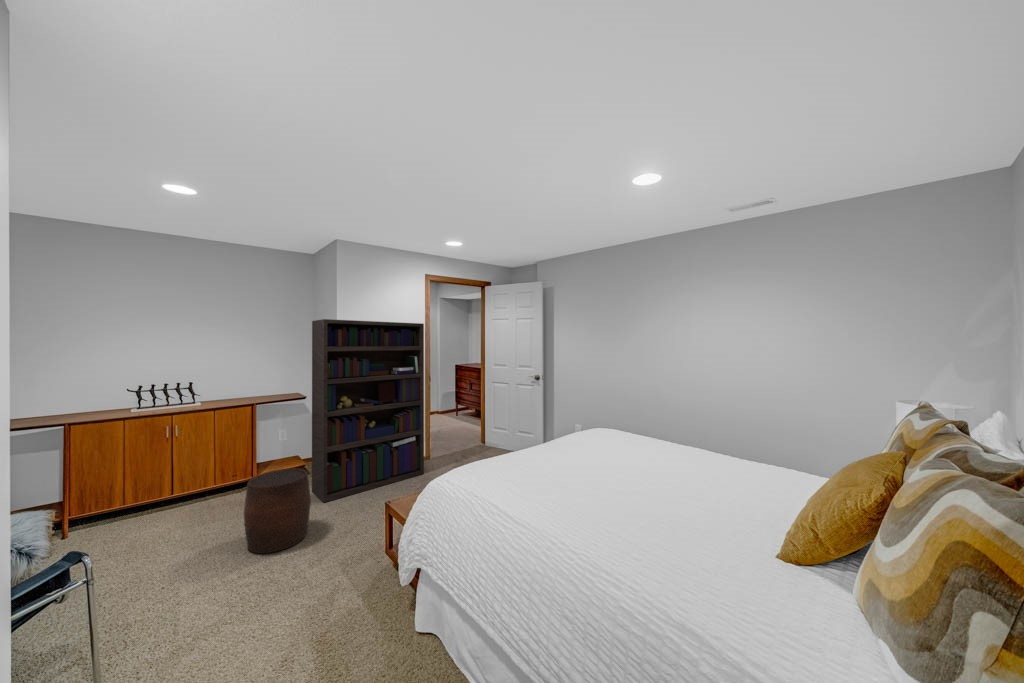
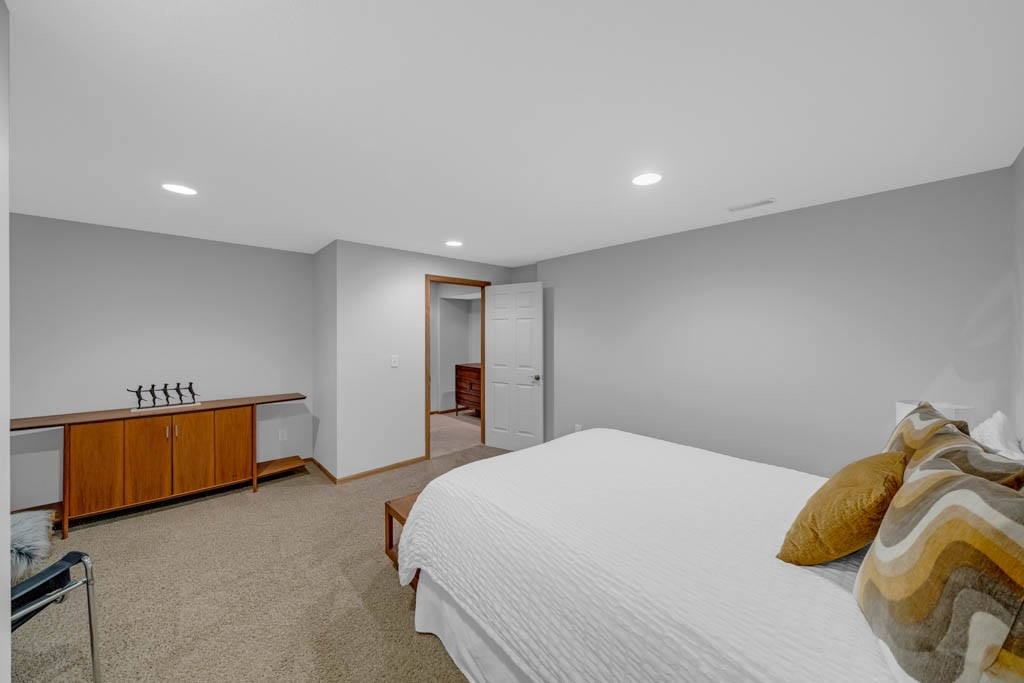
- bookcase [311,318,425,503]
- stool [243,467,312,555]
